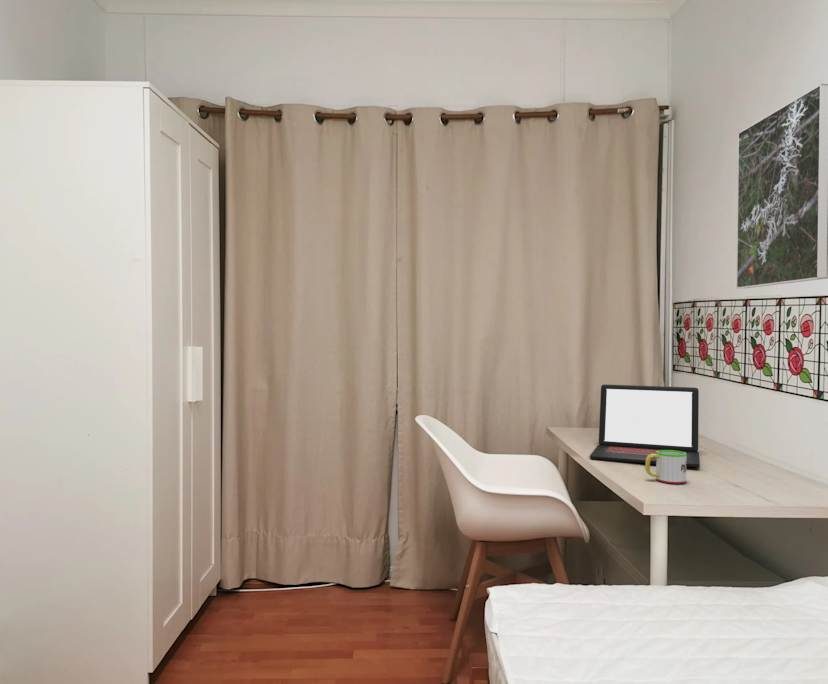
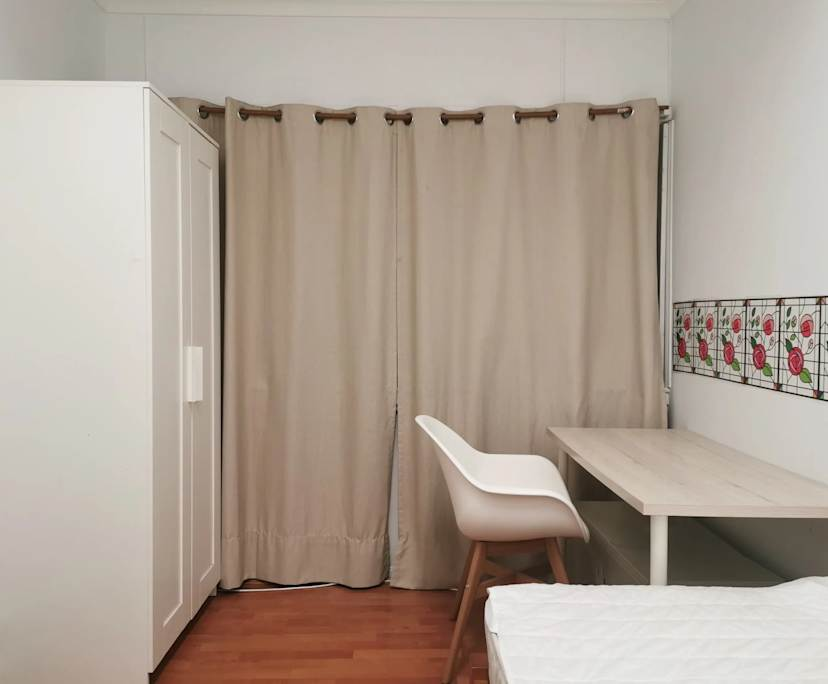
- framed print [735,83,828,290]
- mug [644,450,687,485]
- laptop [589,384,701,468]
